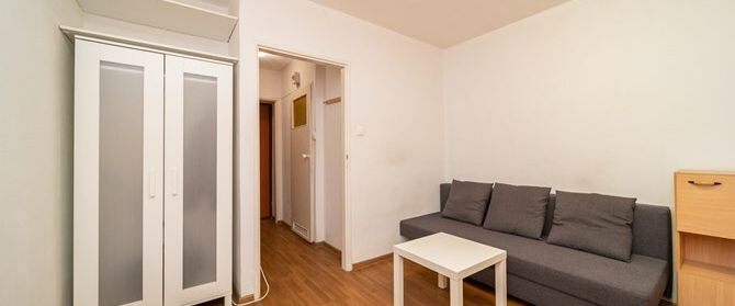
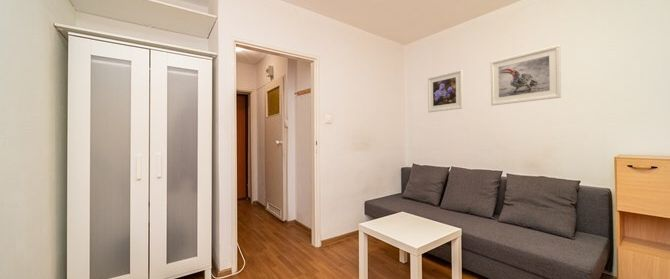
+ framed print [427,69,464,113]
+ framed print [490,44,562,107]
